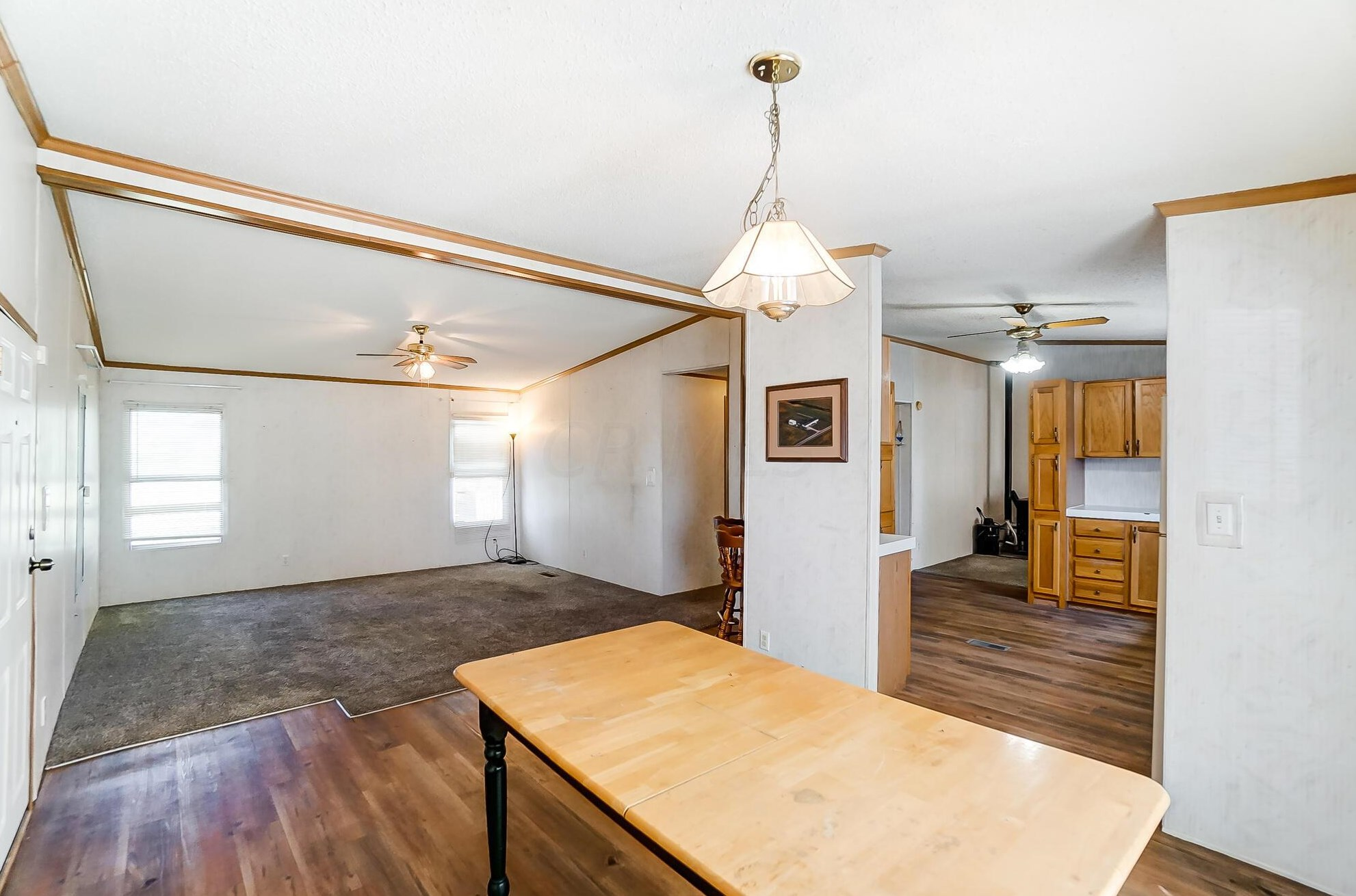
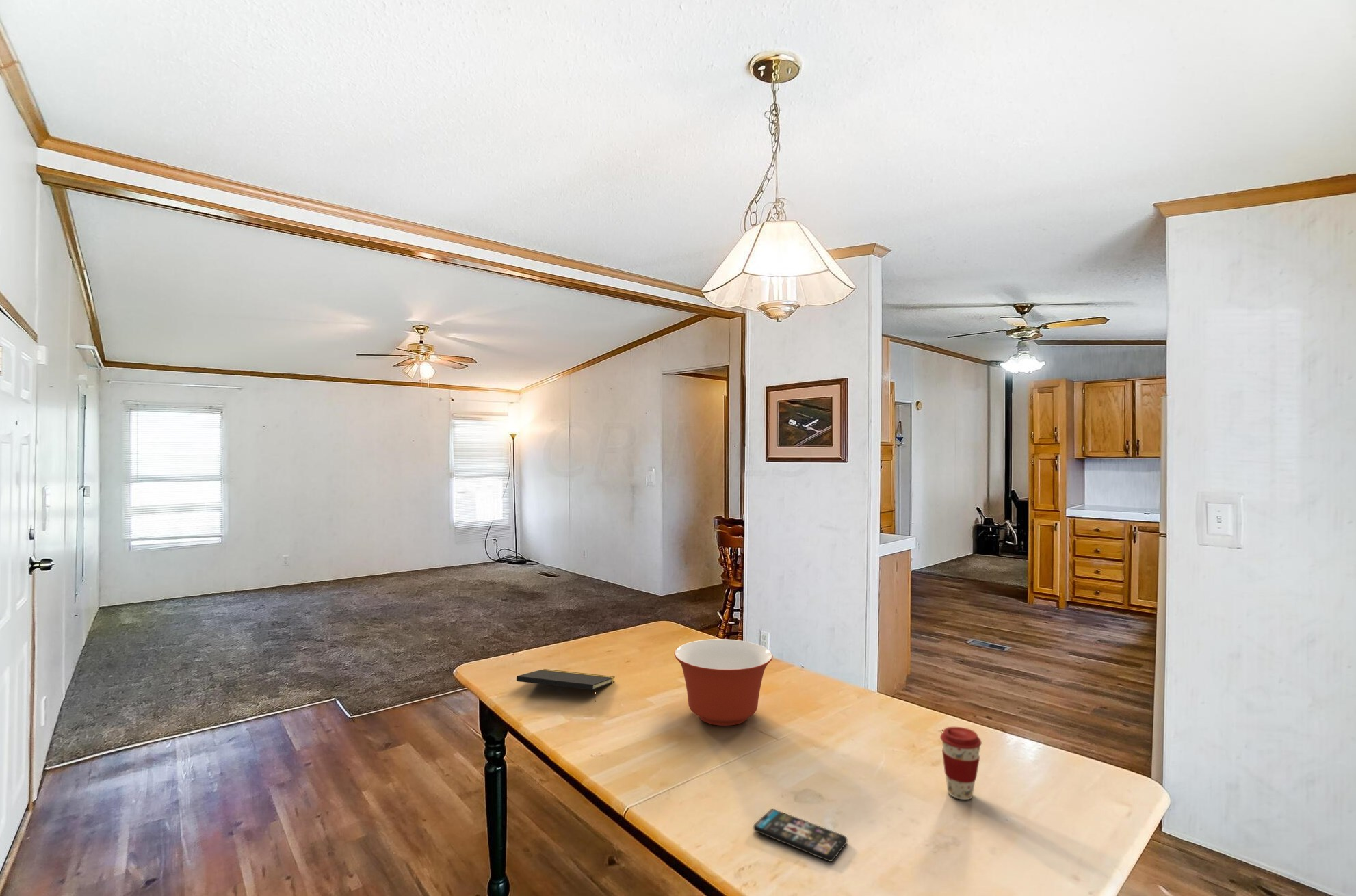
+ smartphone [753,808,848,862]
+ coffee cup [939,726,982,800]
+ notepad [516,668,616,702]
+ mixing bowl [674,638,774,726]
